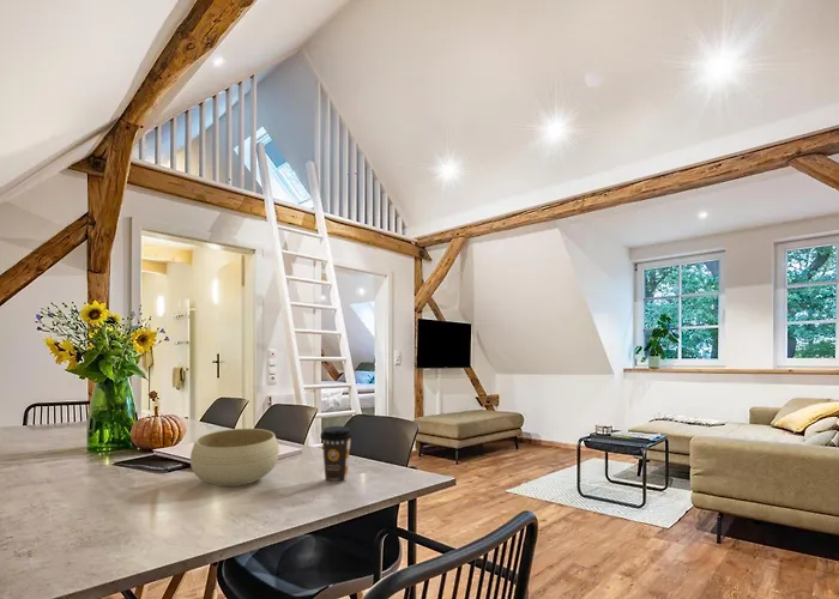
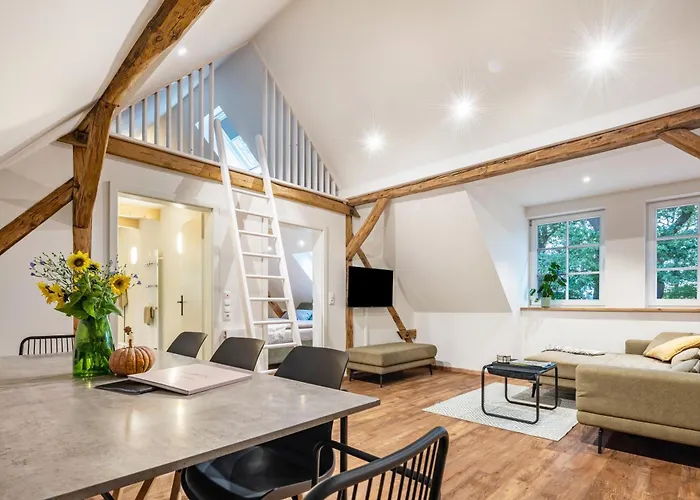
- coffee cup [319,425,354,484]
- bowl [189,428,280,488]
